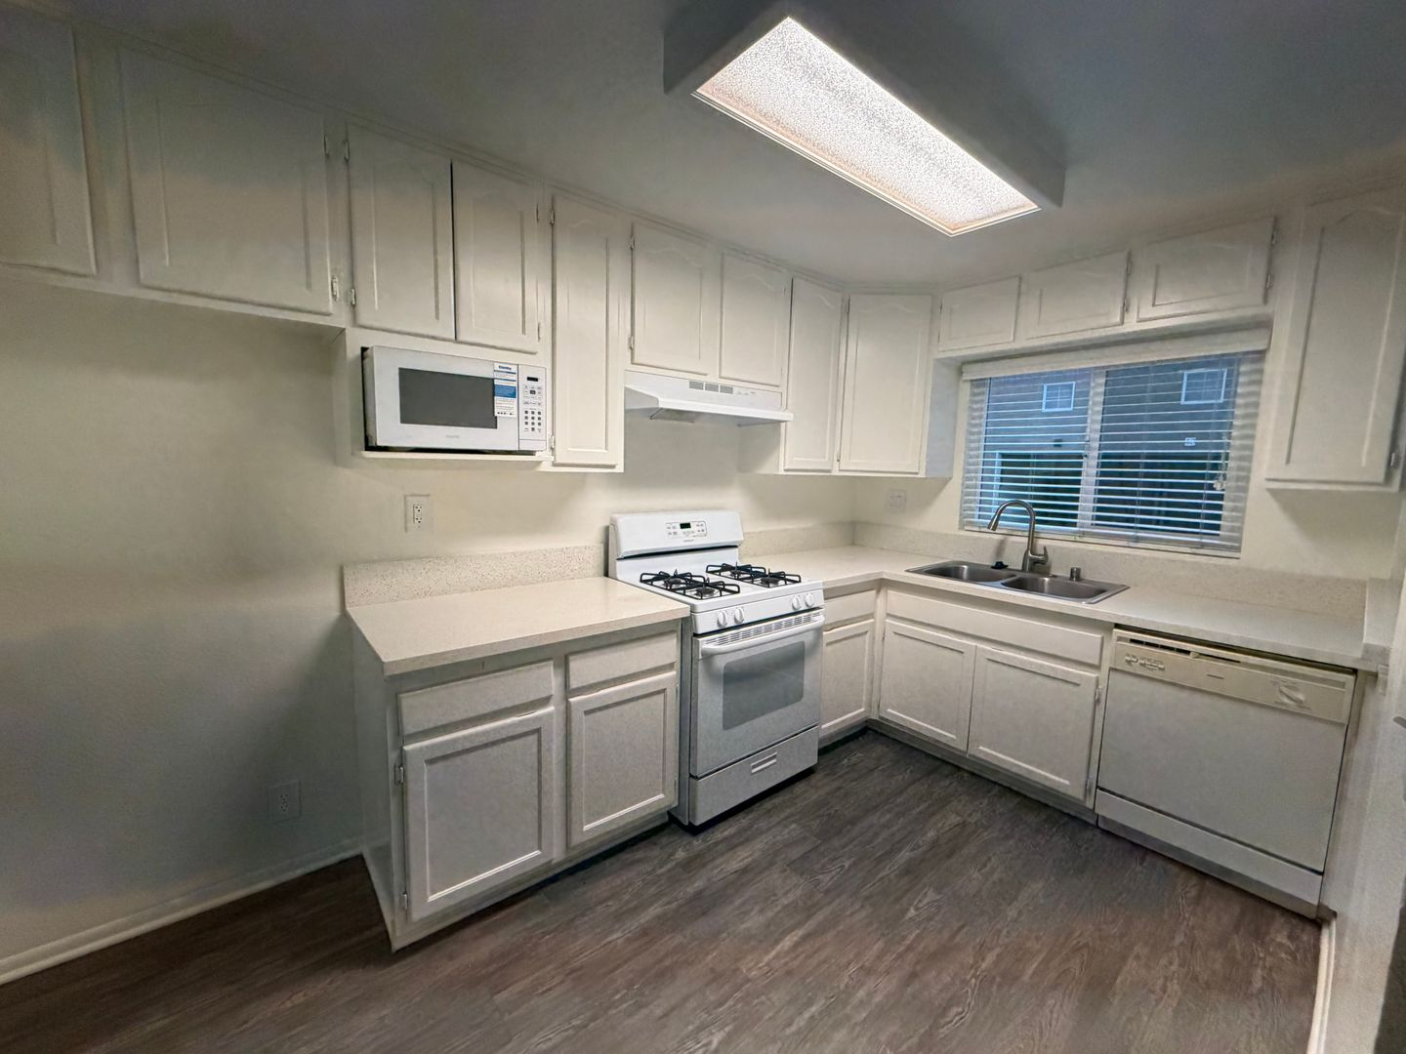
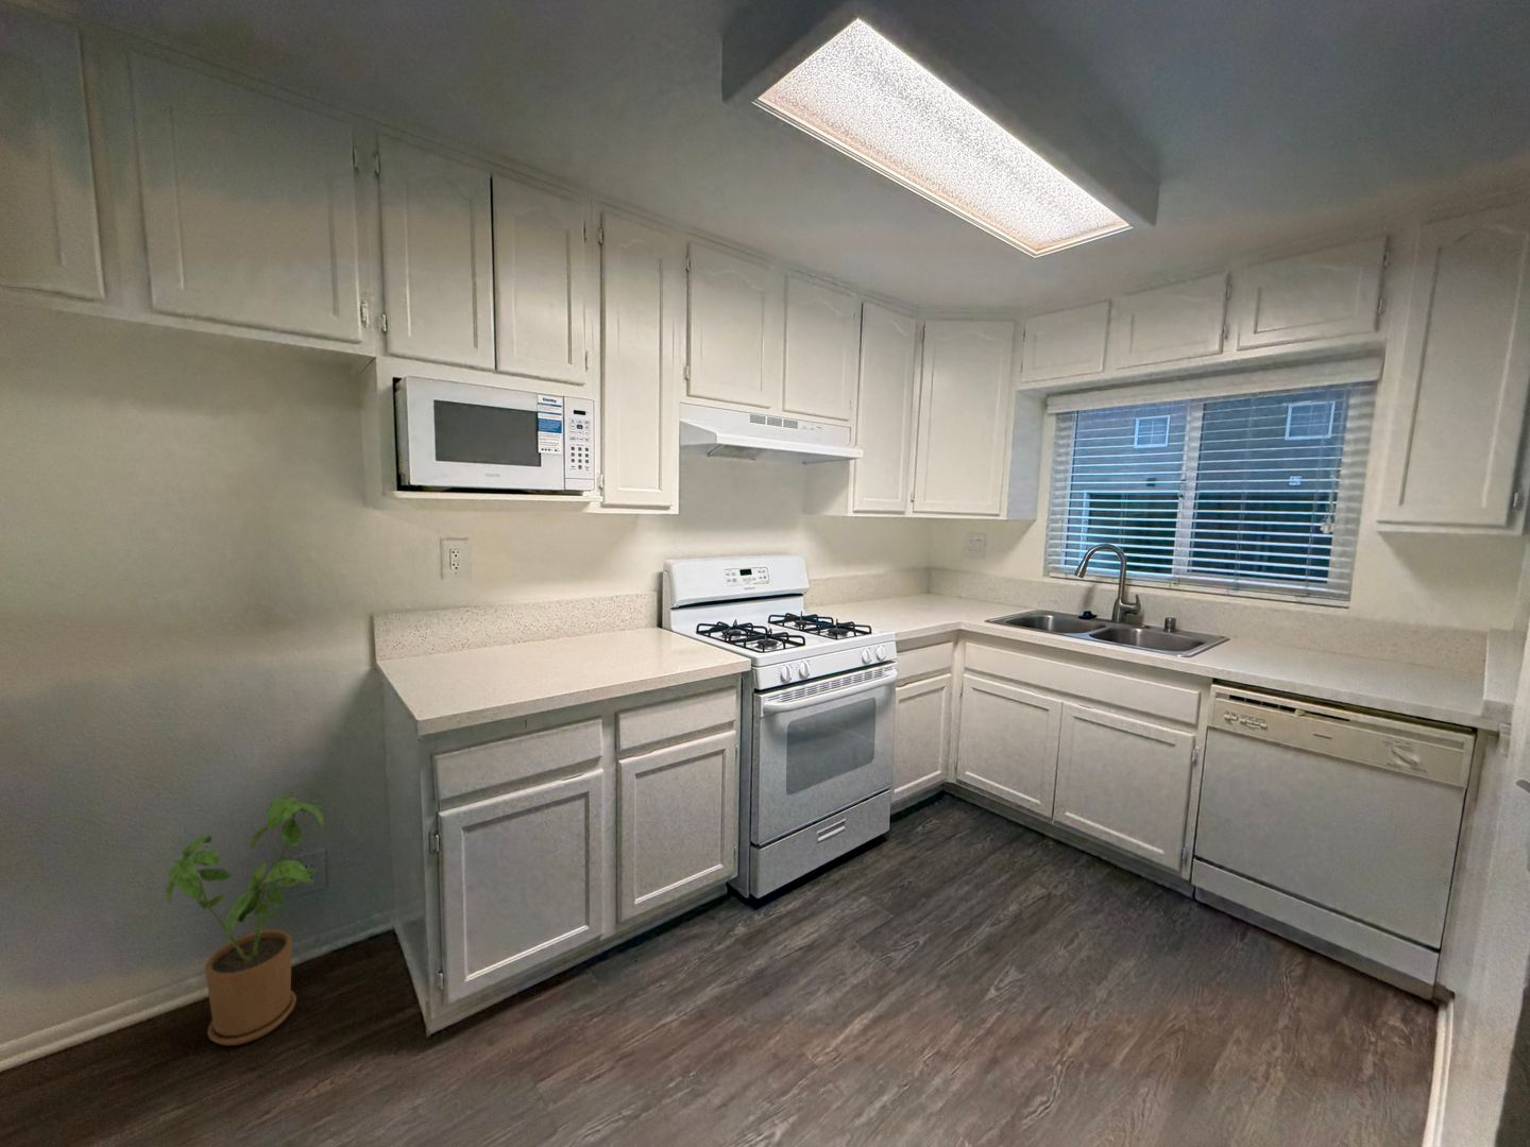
+ house plant [165,795,325,1047]
